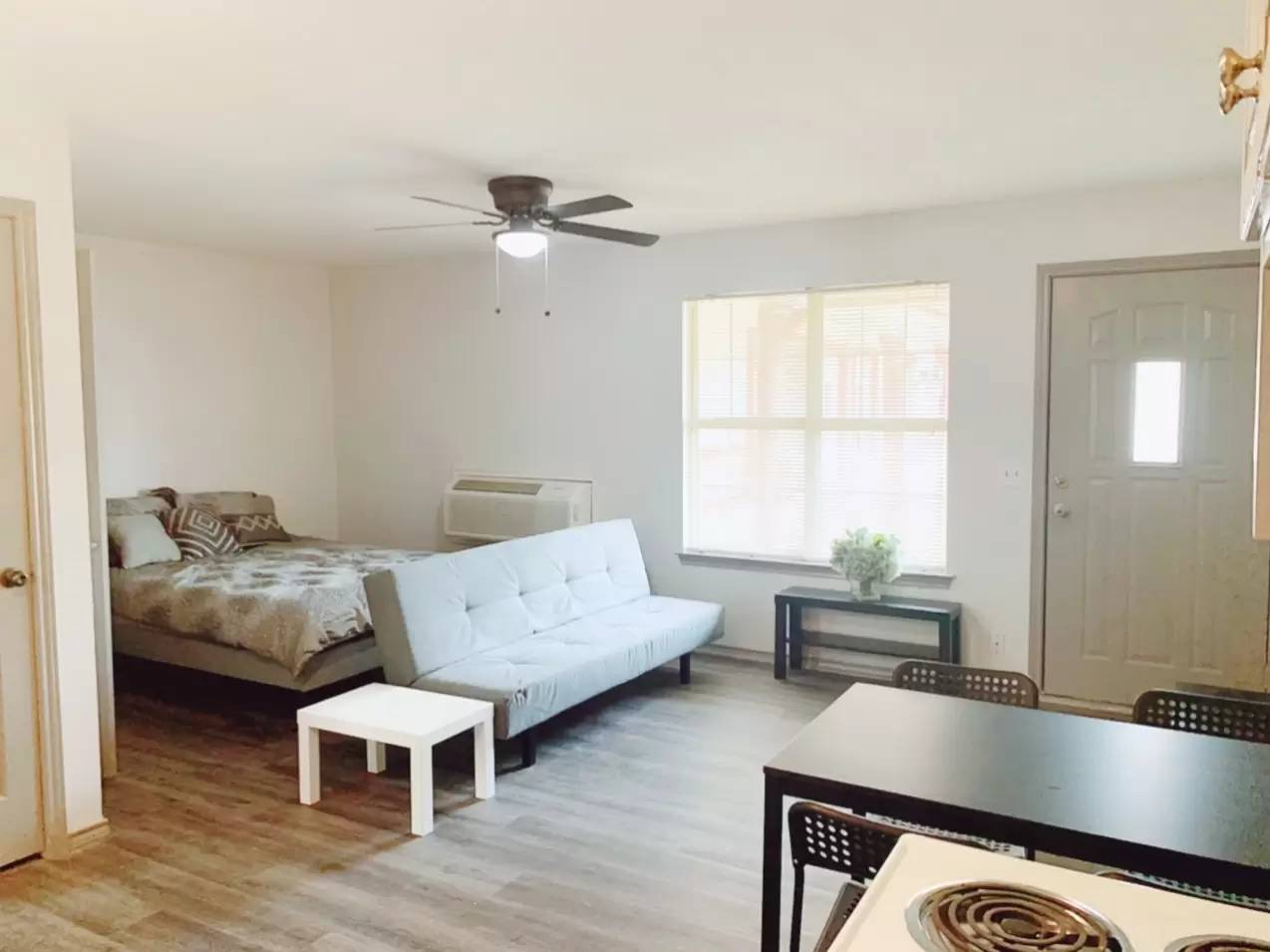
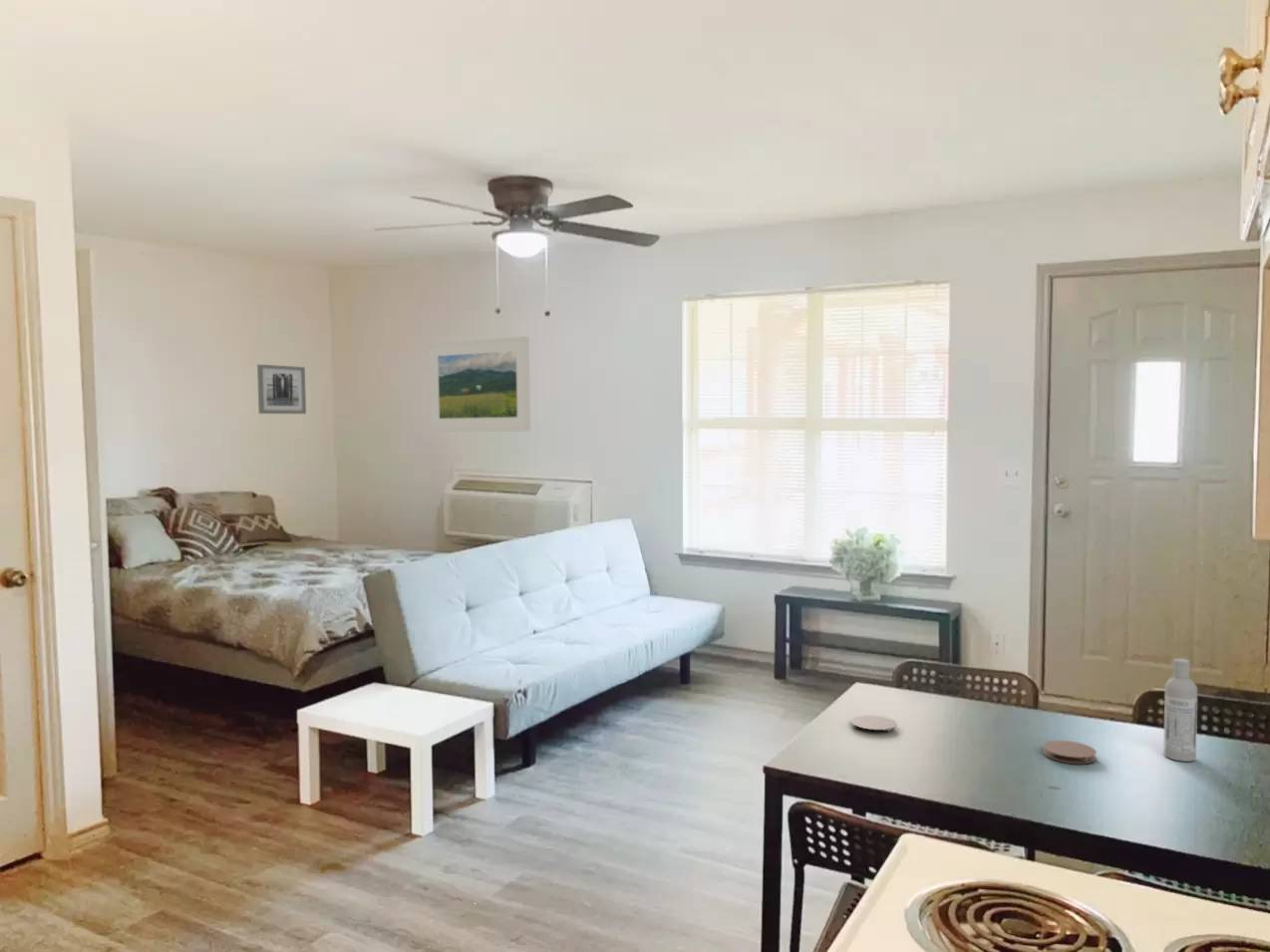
+ coaster [1042,740,1098,765]
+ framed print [426,335,531,433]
+ wall art [256,364,307,415]
+ bottle [1162,658,1198,763]
+ coaster [850,715,898,733]
